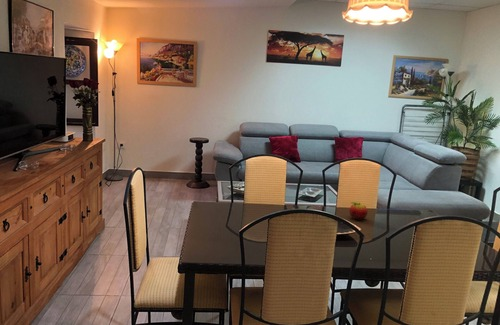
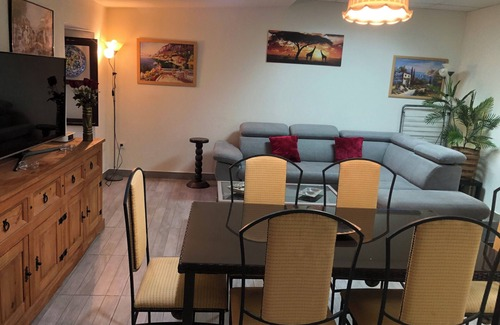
- fruit [348,201,368,221]
